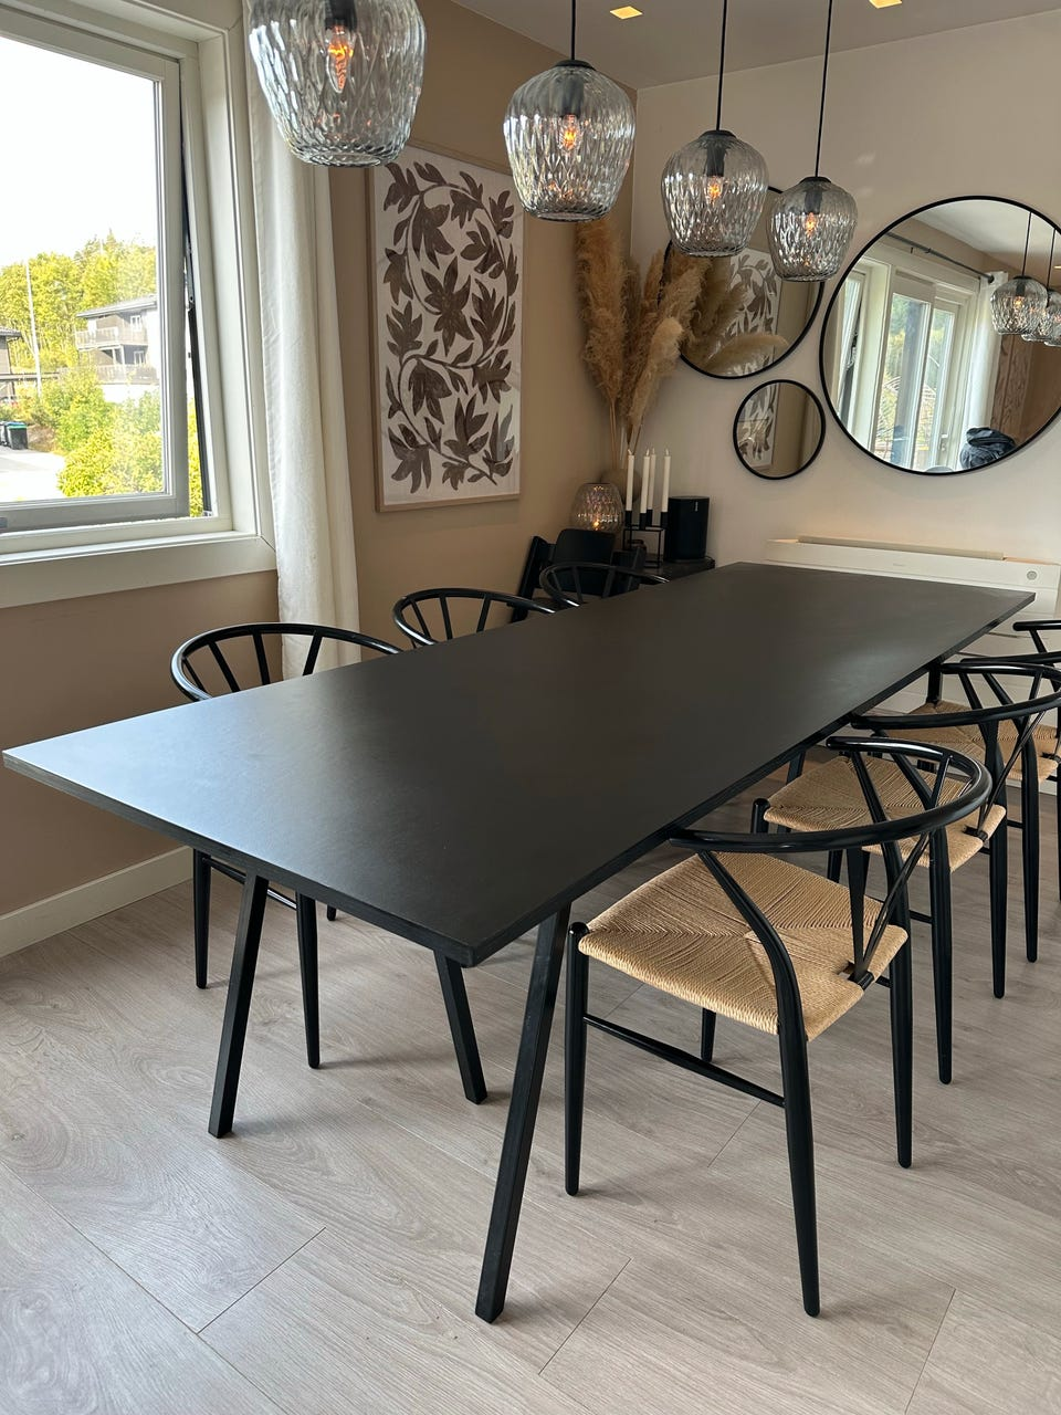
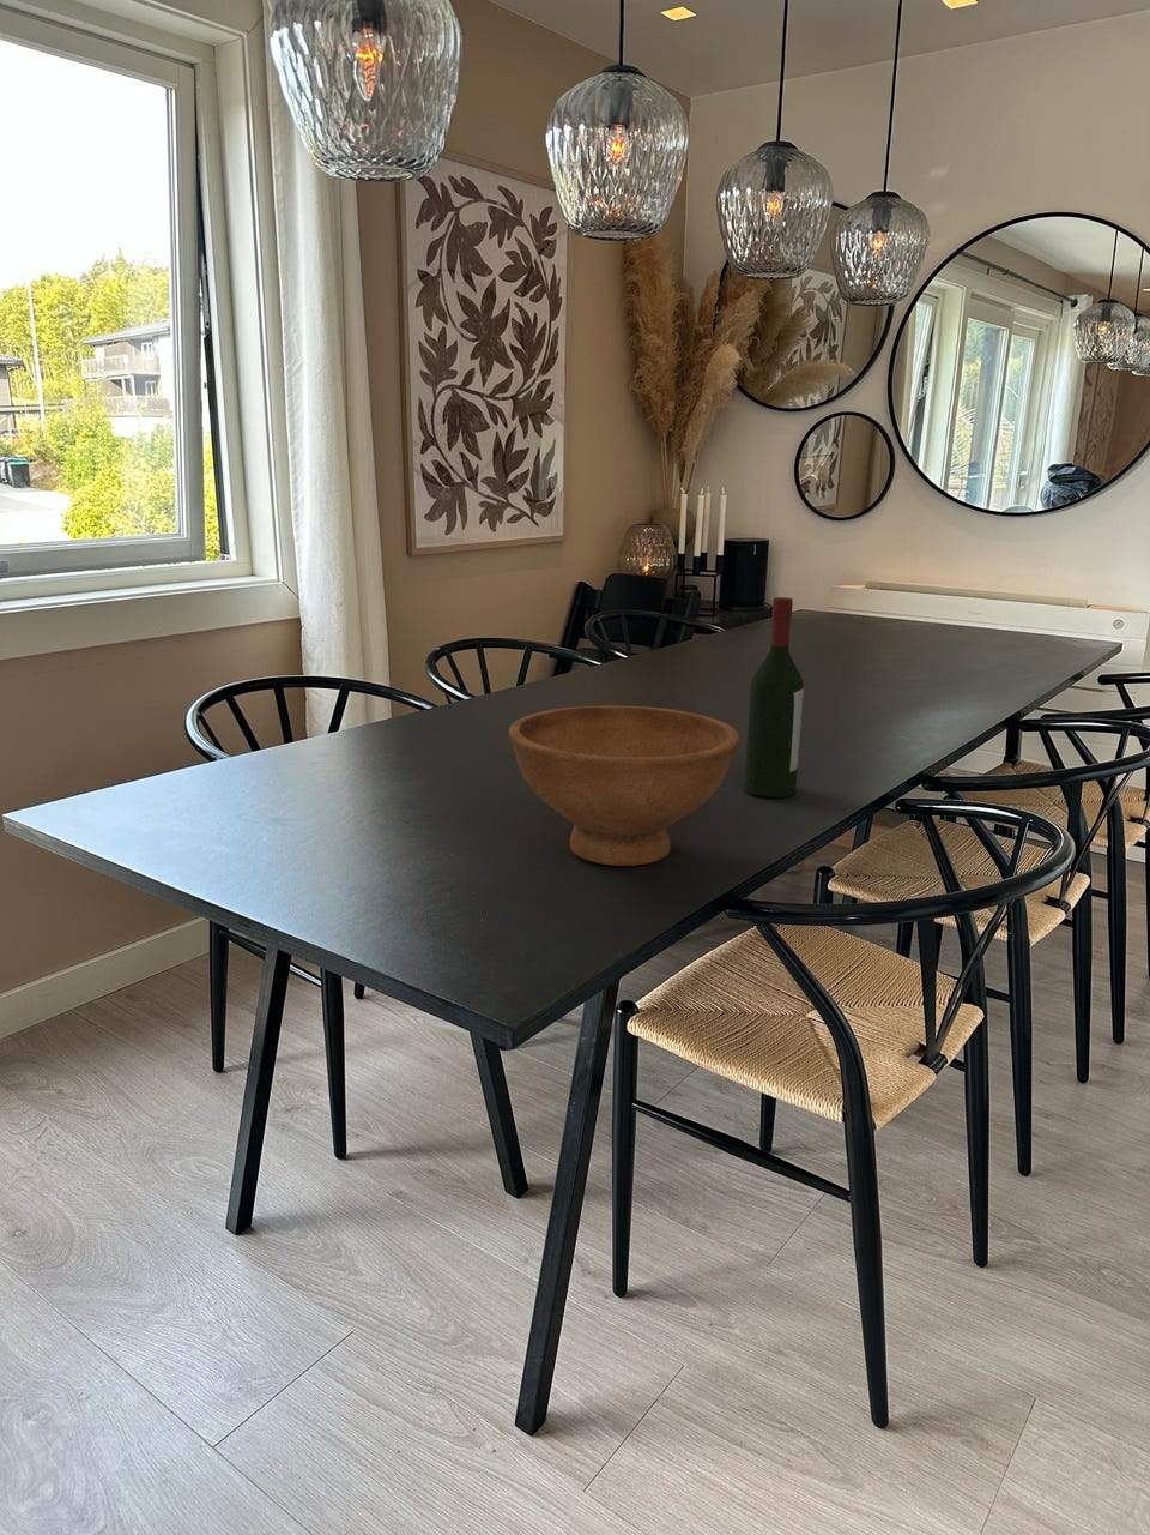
+ wine bottle [743,596,805,799]
+ bowl [507,703,740,867]
